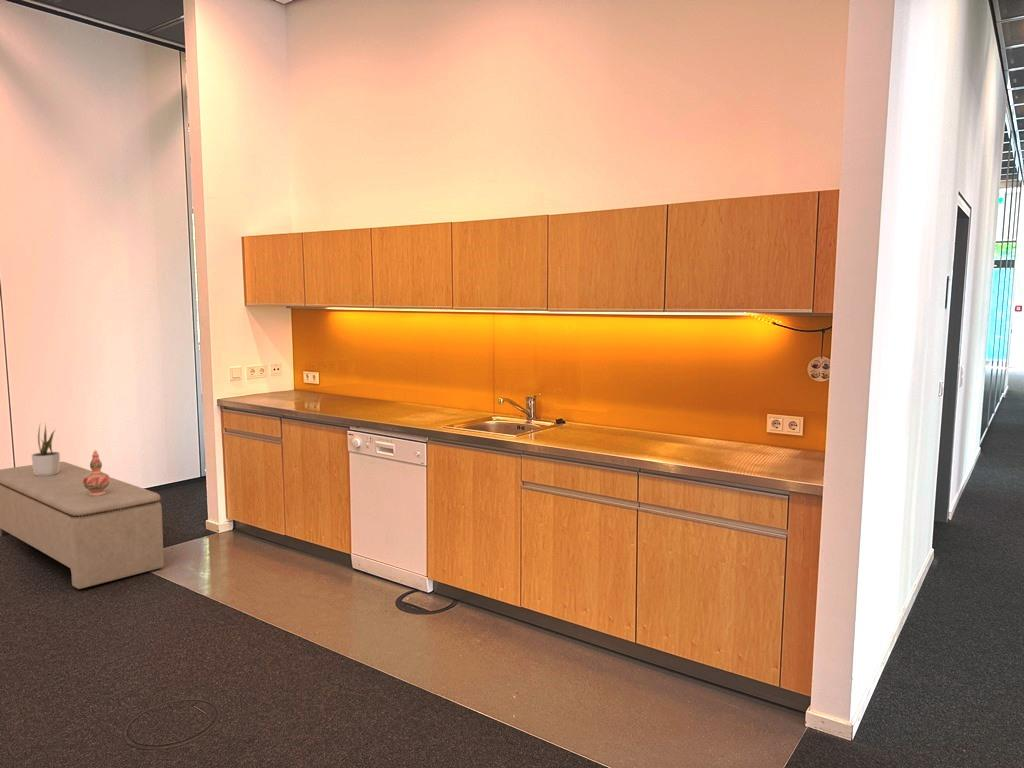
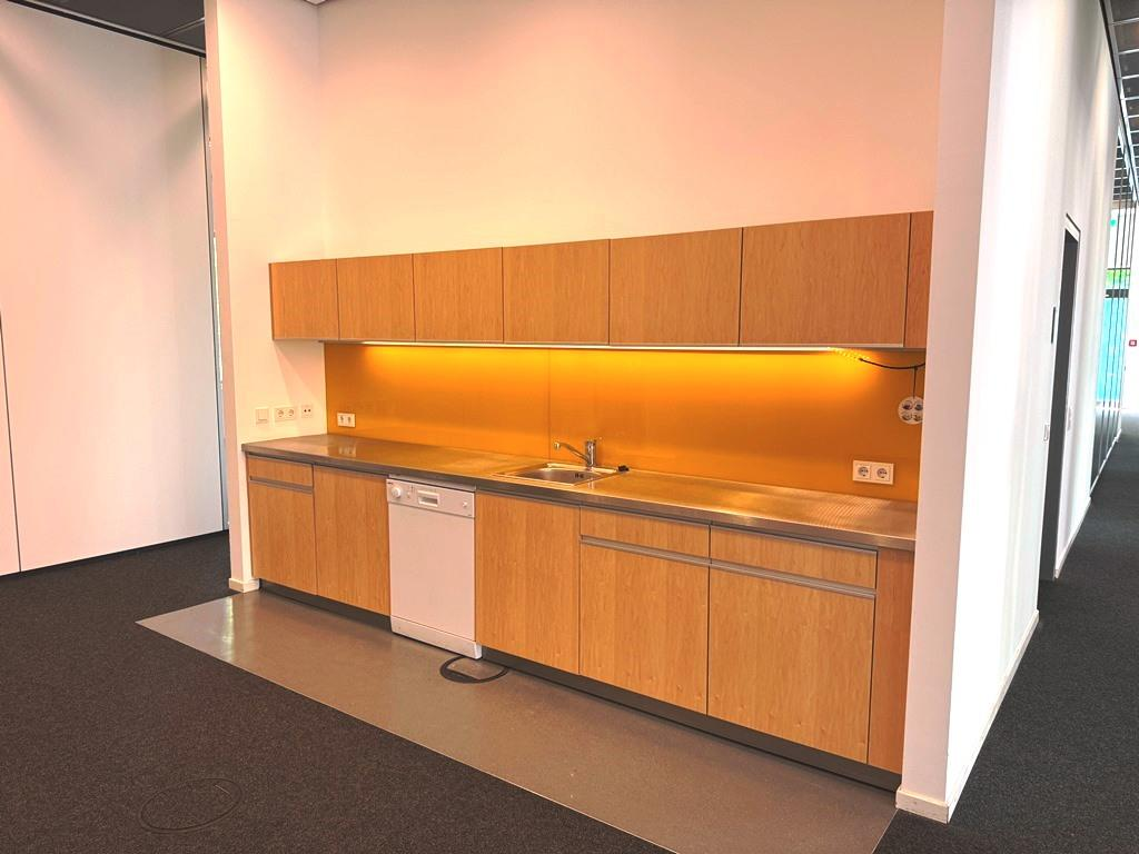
- decorative vase [83,449,111,495]
- potted plant [31,422,61,476]
- bench [0,461,165,590]
